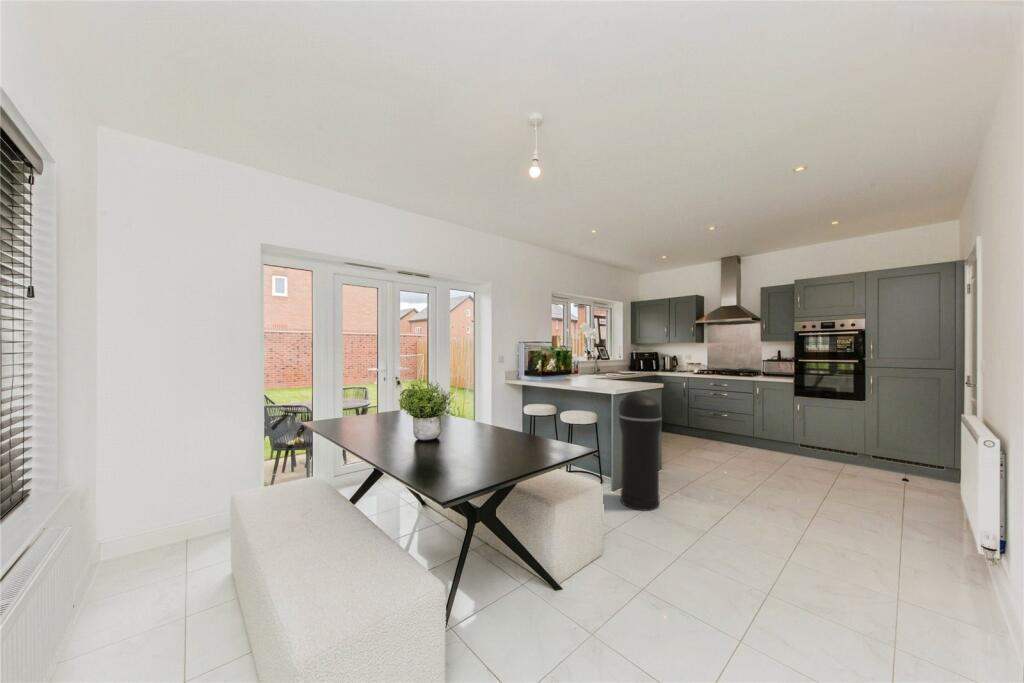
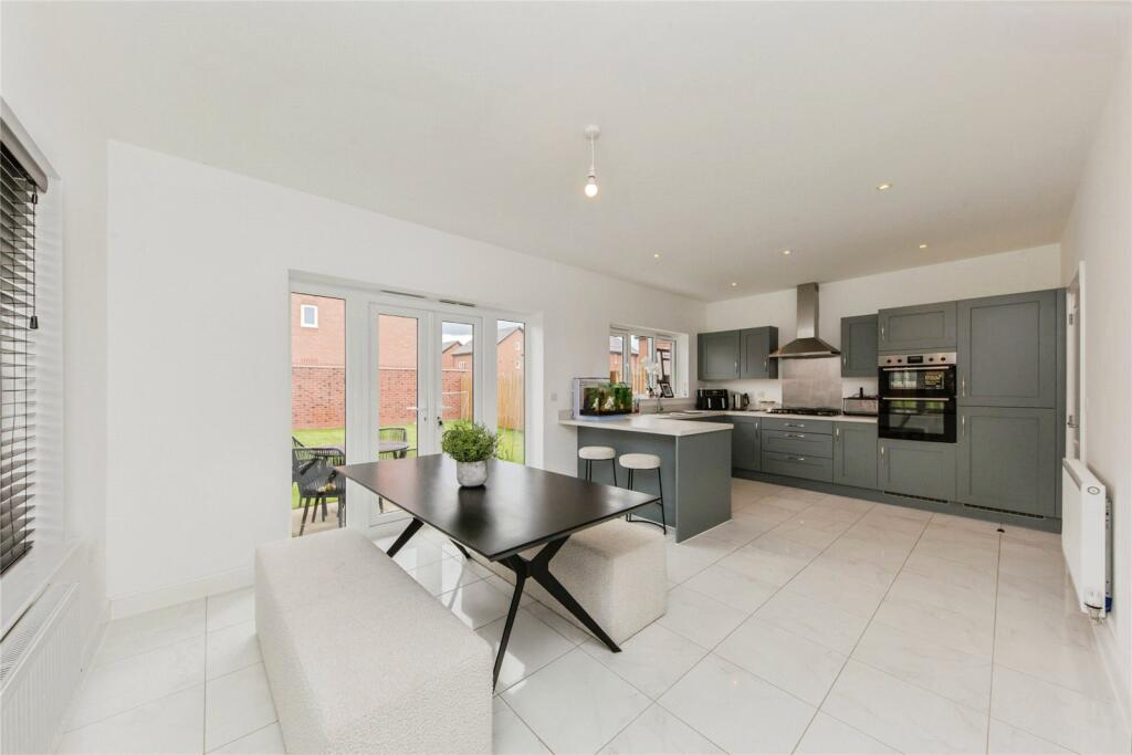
- trash can [617,391,663,512]
